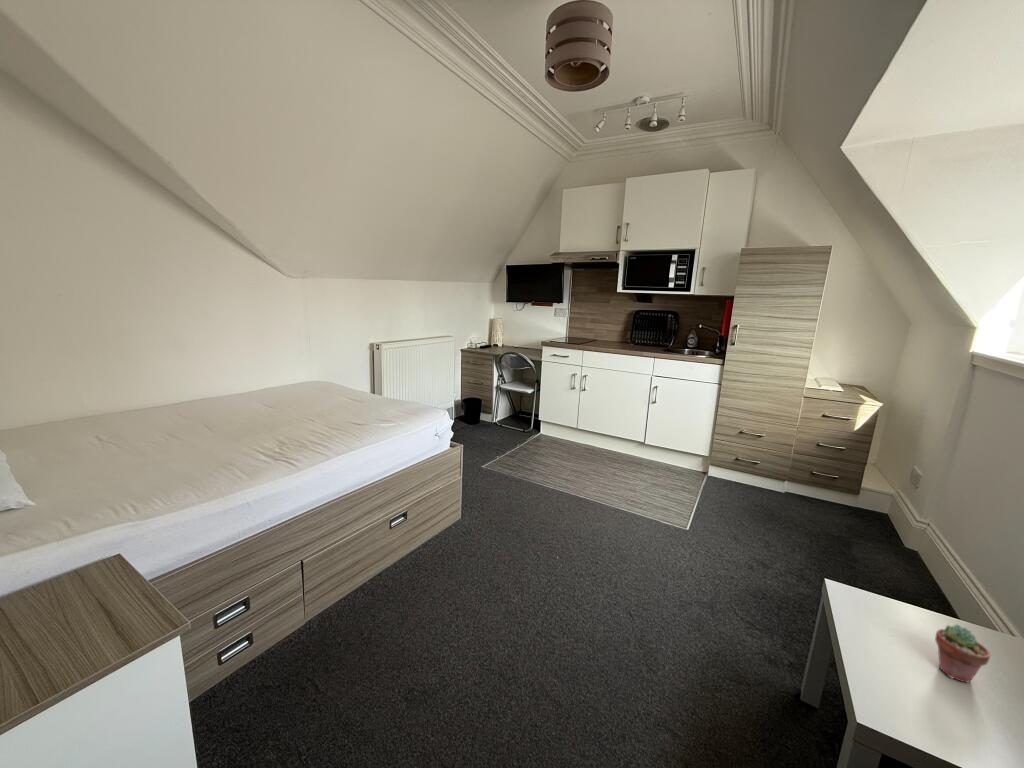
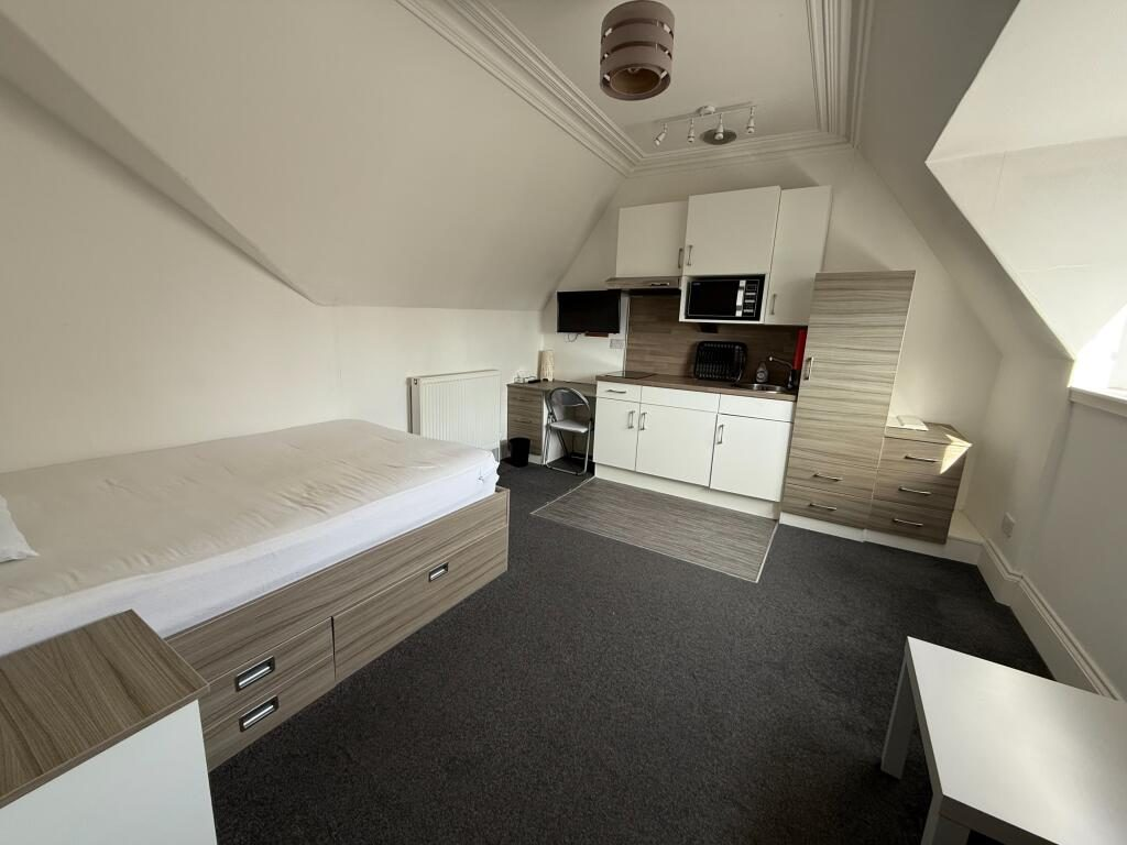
- potted succulent [934,624,991,684]
